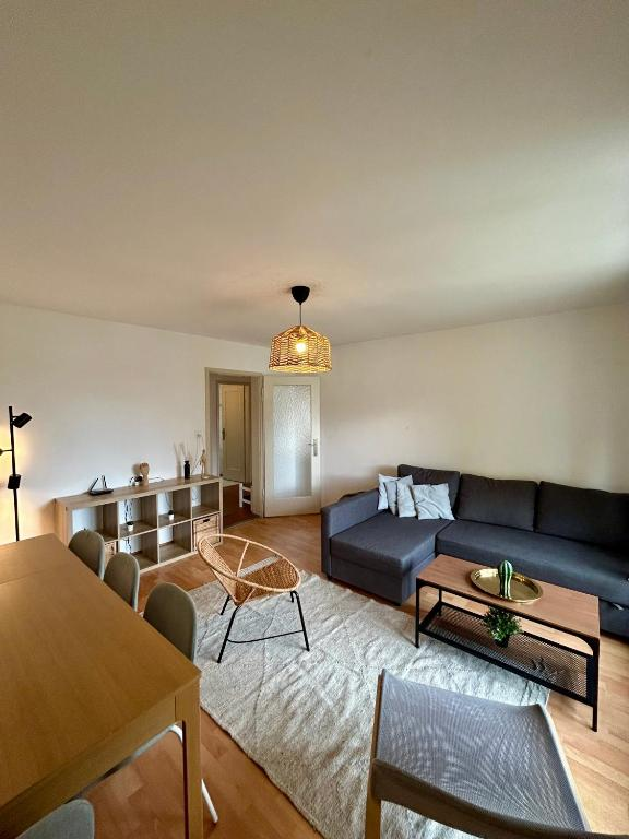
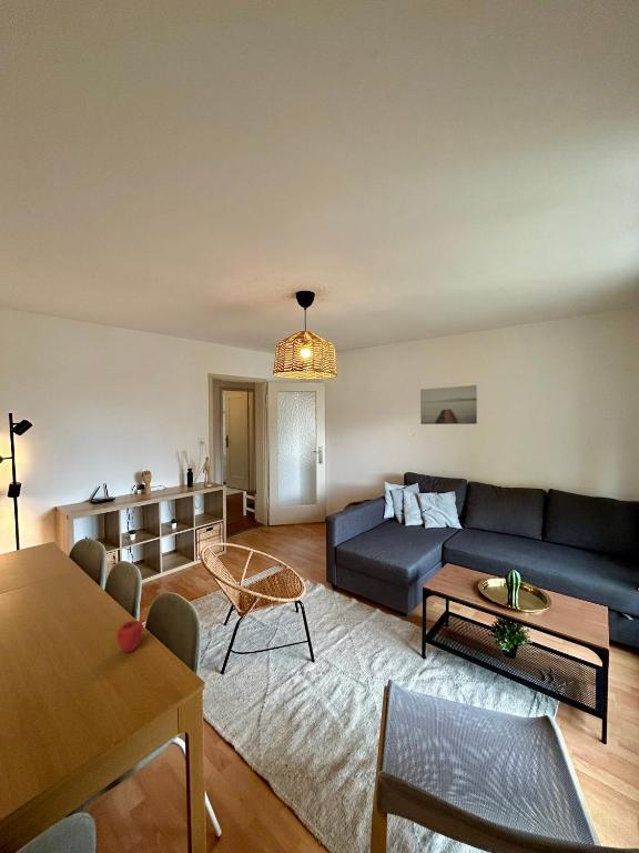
+ apple [116,620,144,653]
+ wall art [419,384,478,425]
